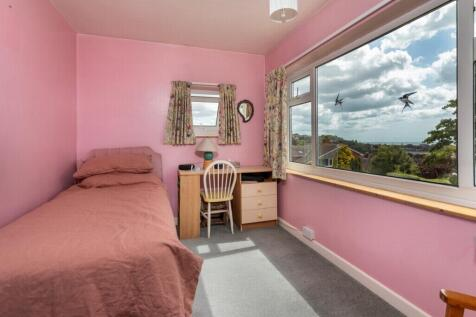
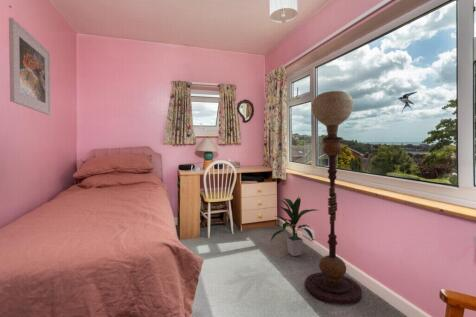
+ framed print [8,16,52,116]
+ floor lamp [304,90,363,305]
+ indoor plant [269,196,319,257]
